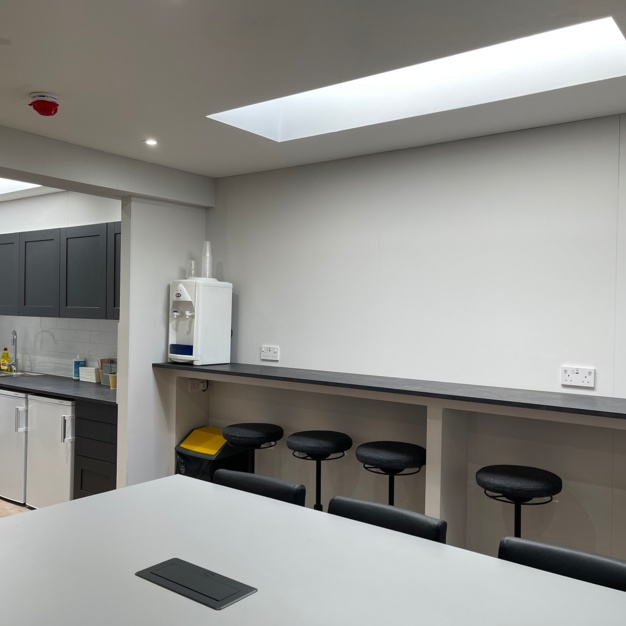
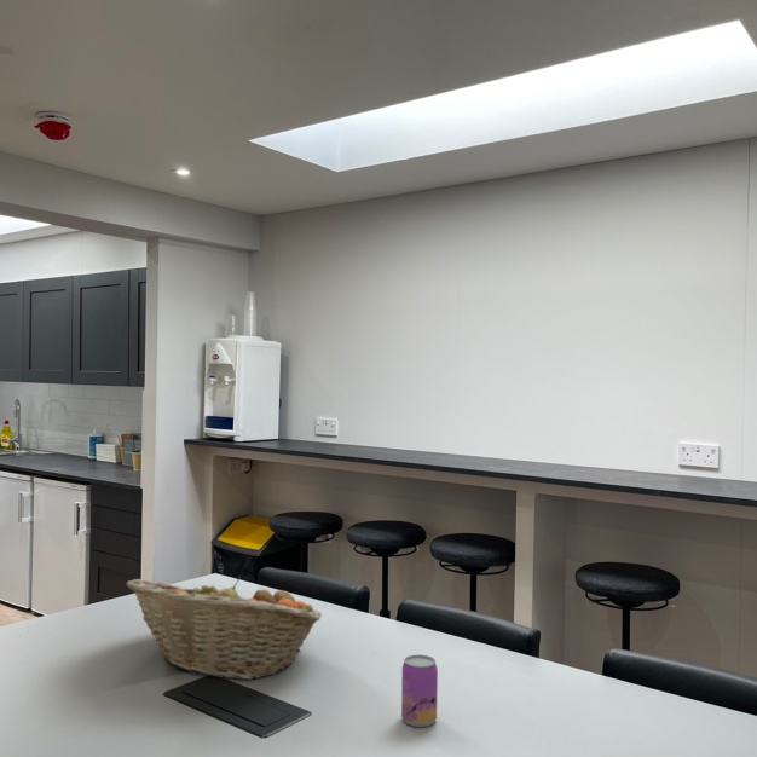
+ fruit basket [125,576,323,681]
+ beer can [400,653,439,728]
